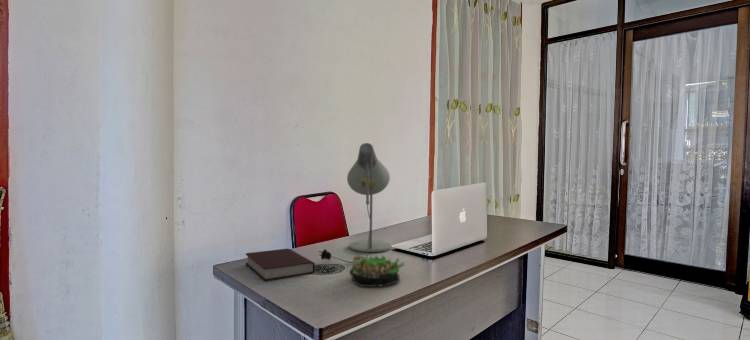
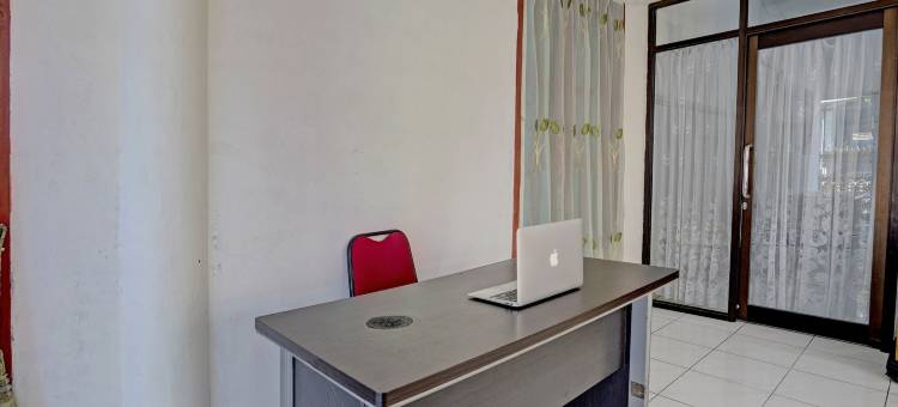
- succulent plant [348,254,405,288]
- desk lamp [317,142,392,264]
- book [245,248,315,281]
